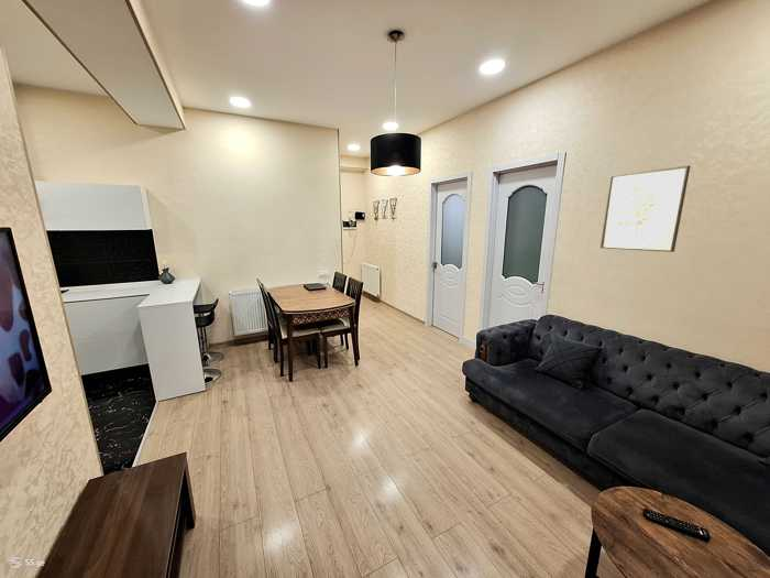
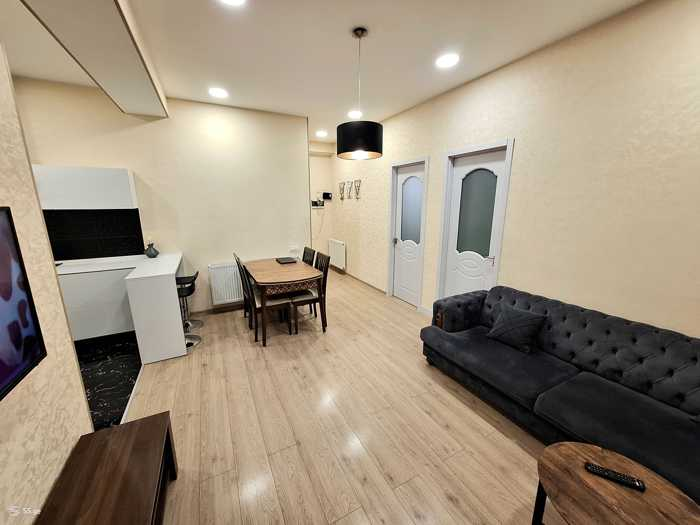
- wall art [600,164,691,253]
